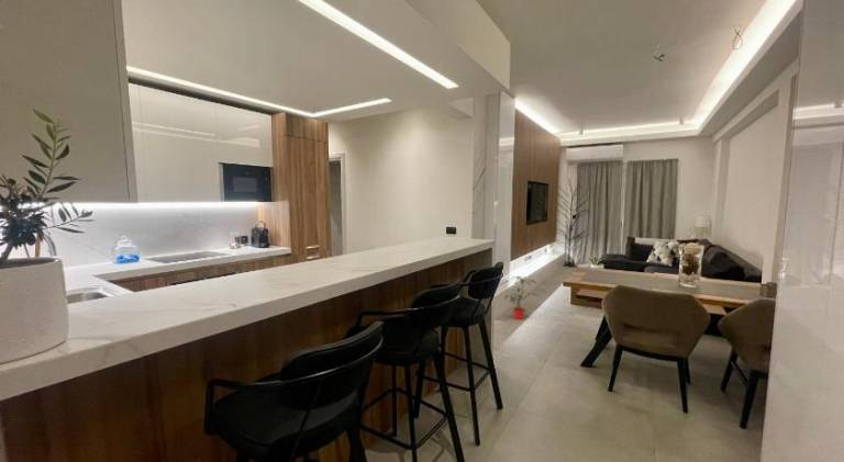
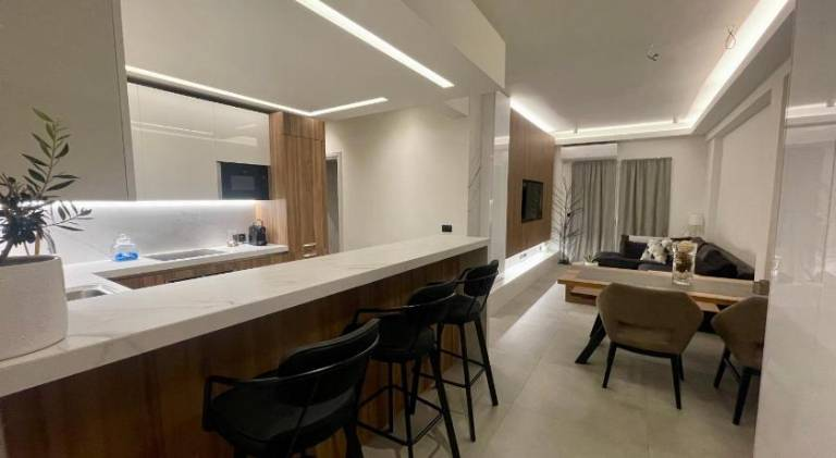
- potted plant [503,275,540,320]
